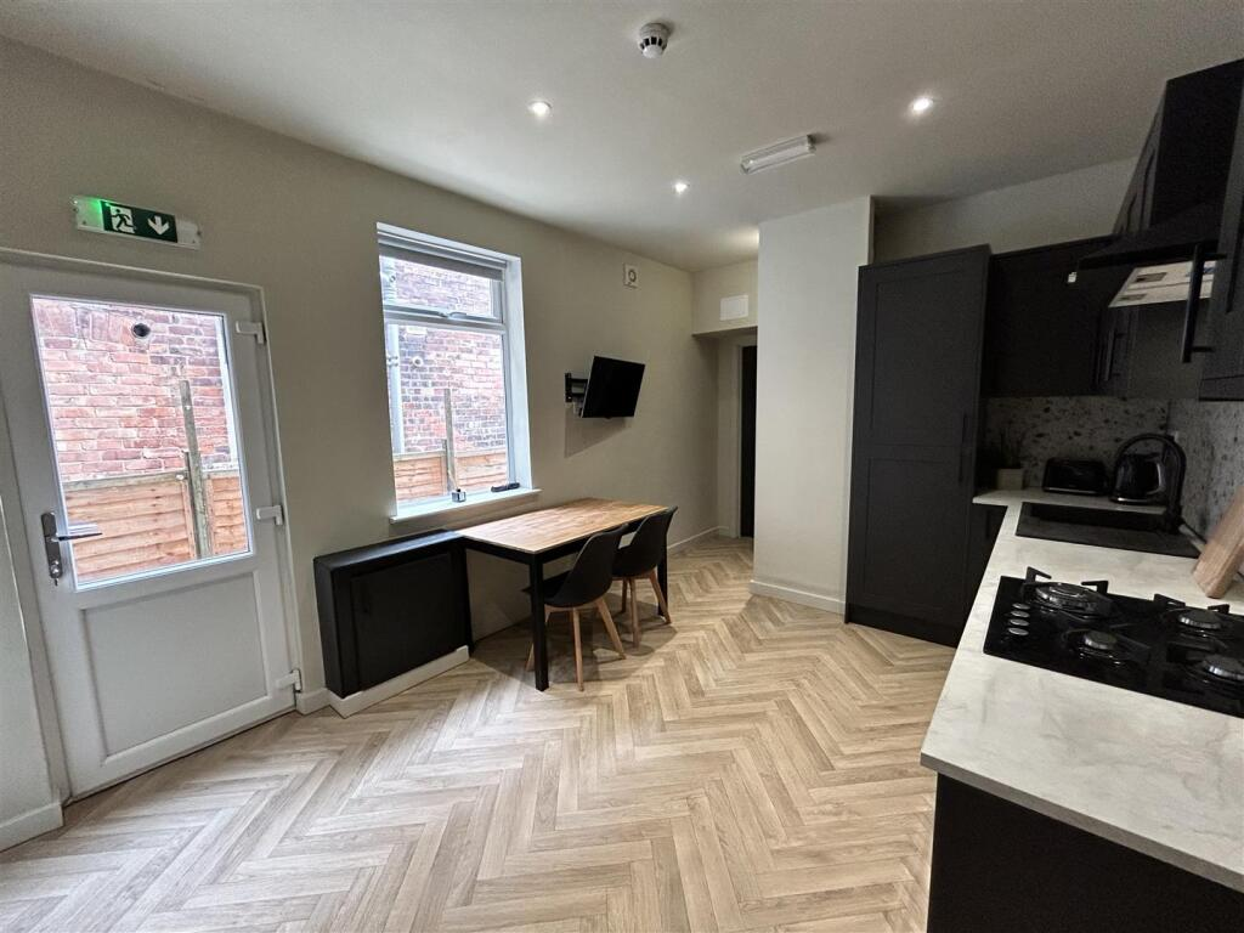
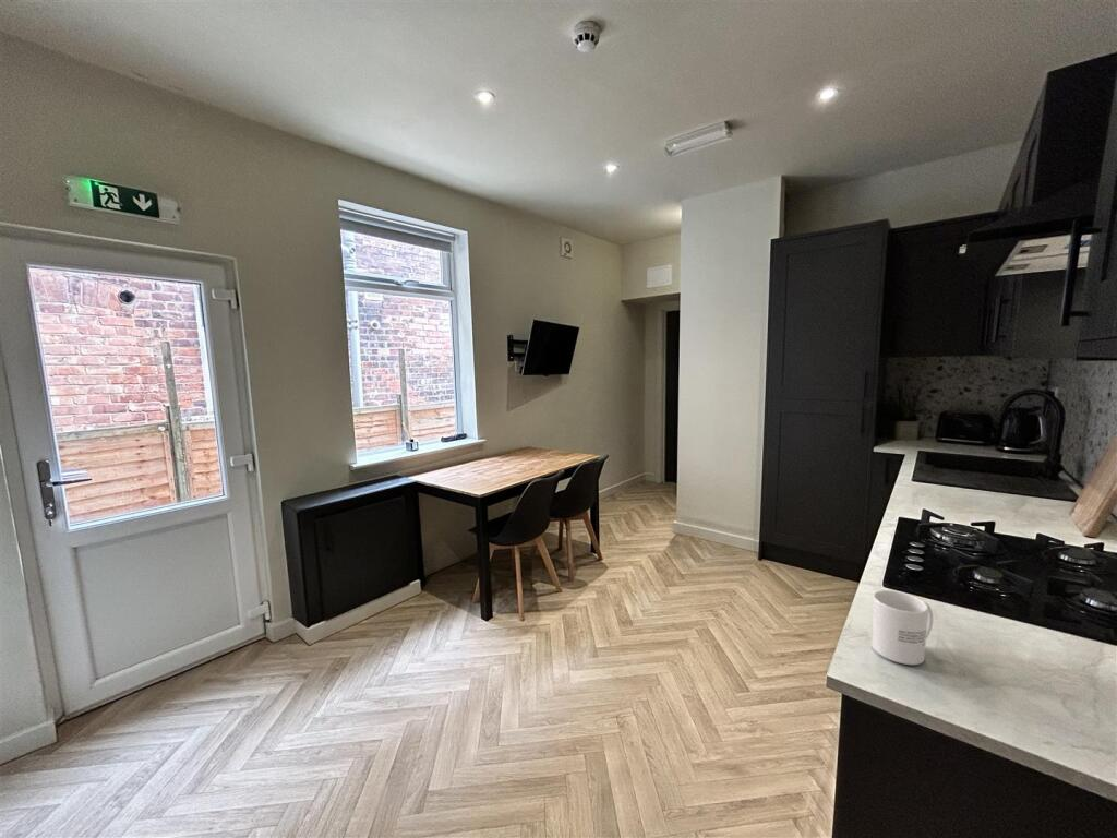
+ mug [870,589,934,666]
